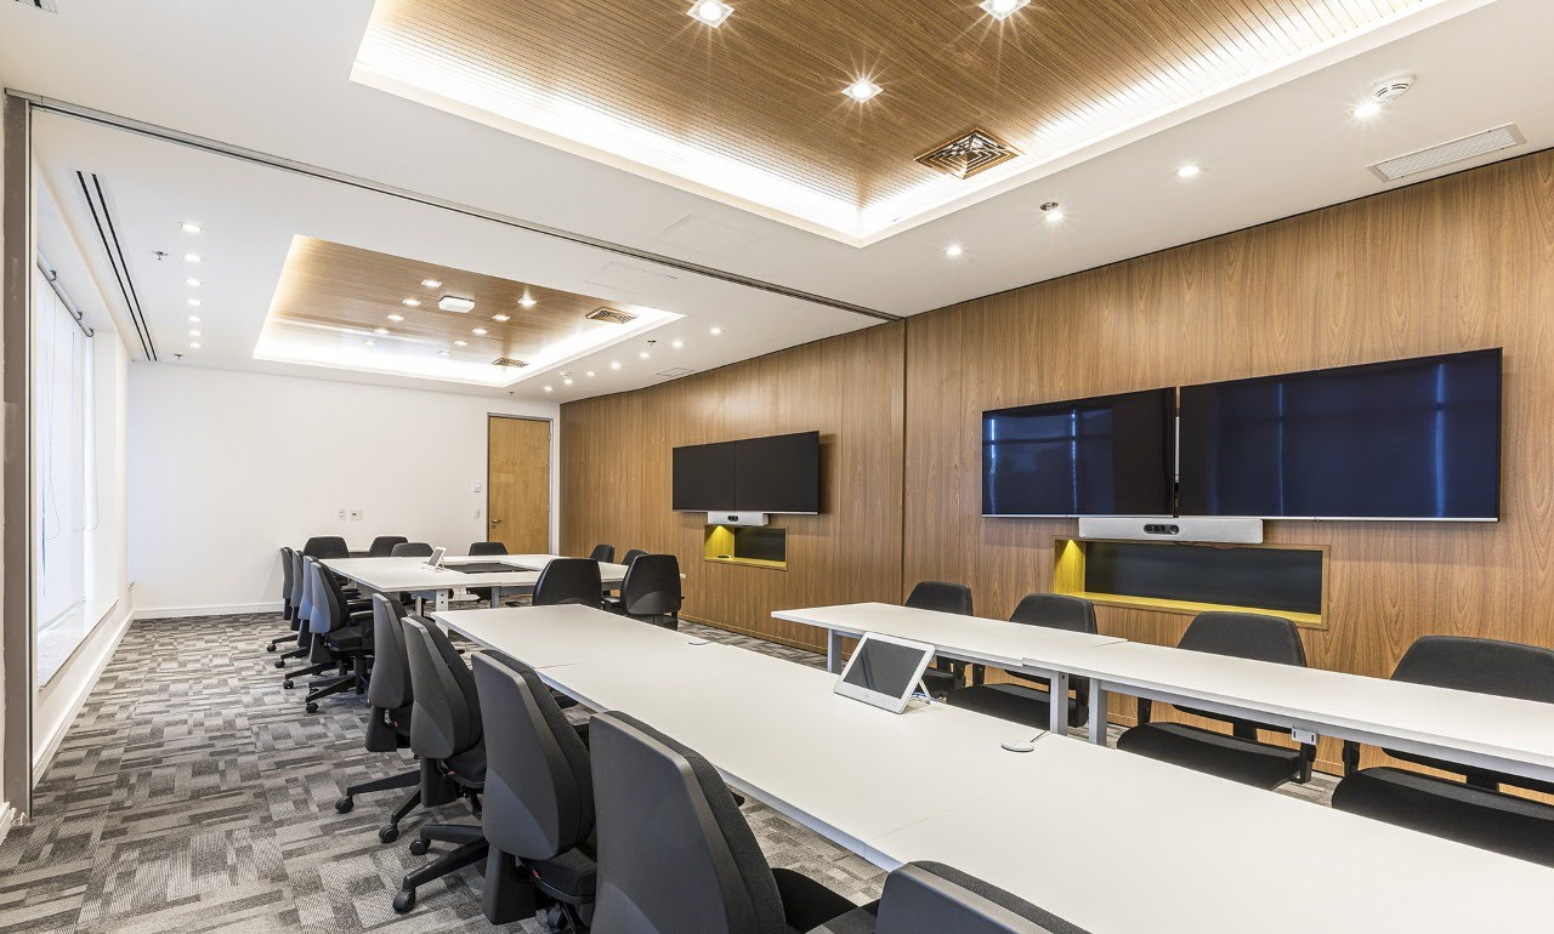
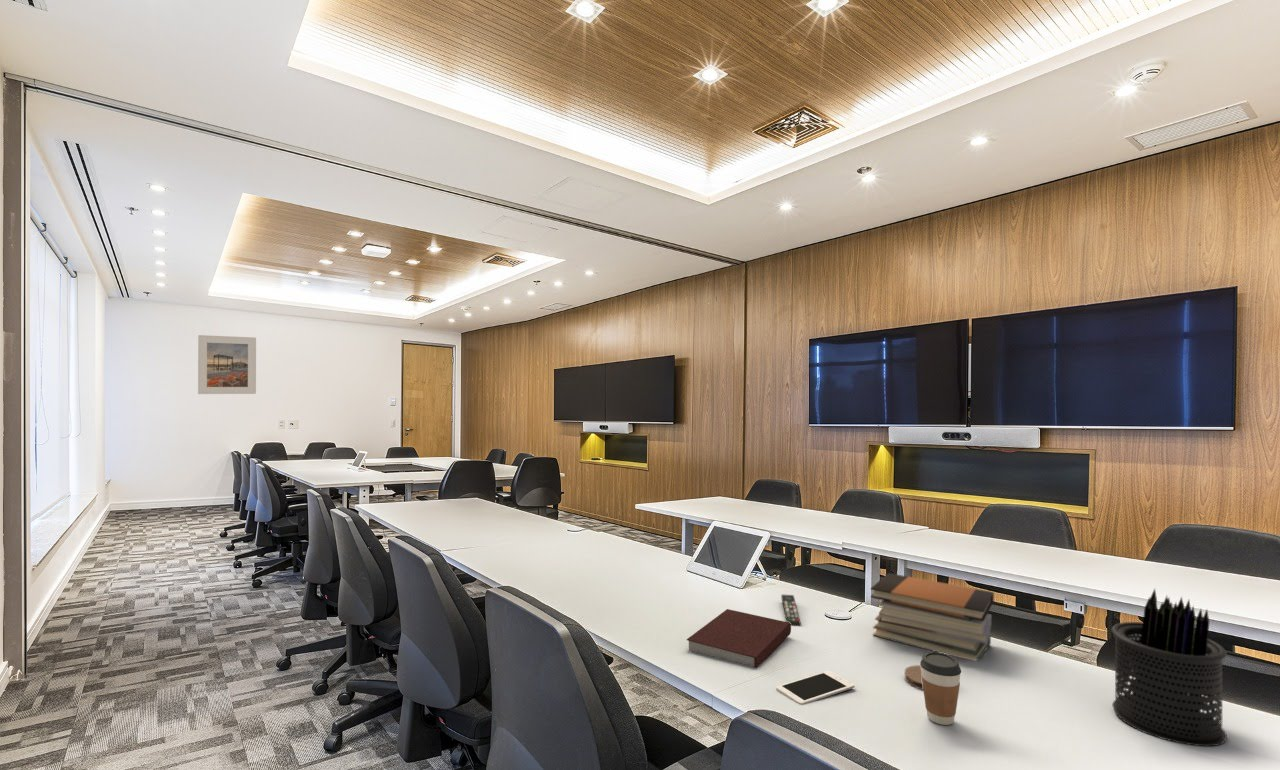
+ book stack [870,572,995,662]
+ cell phone [775,670,856,705]
+ coffee cup [919,651,962,726]
+ notebook [686,608,792,669]
+ pen holder [1110,587,1228,747]
+ coaster [904,664,923,691]
+ remote control [780,593,802,627]
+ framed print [197,334,257,395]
